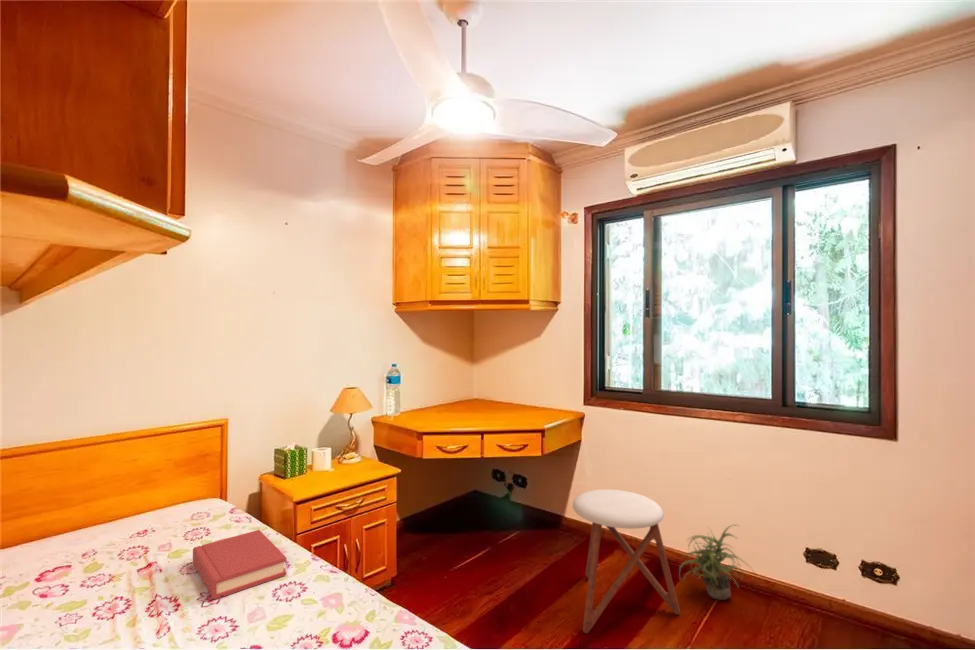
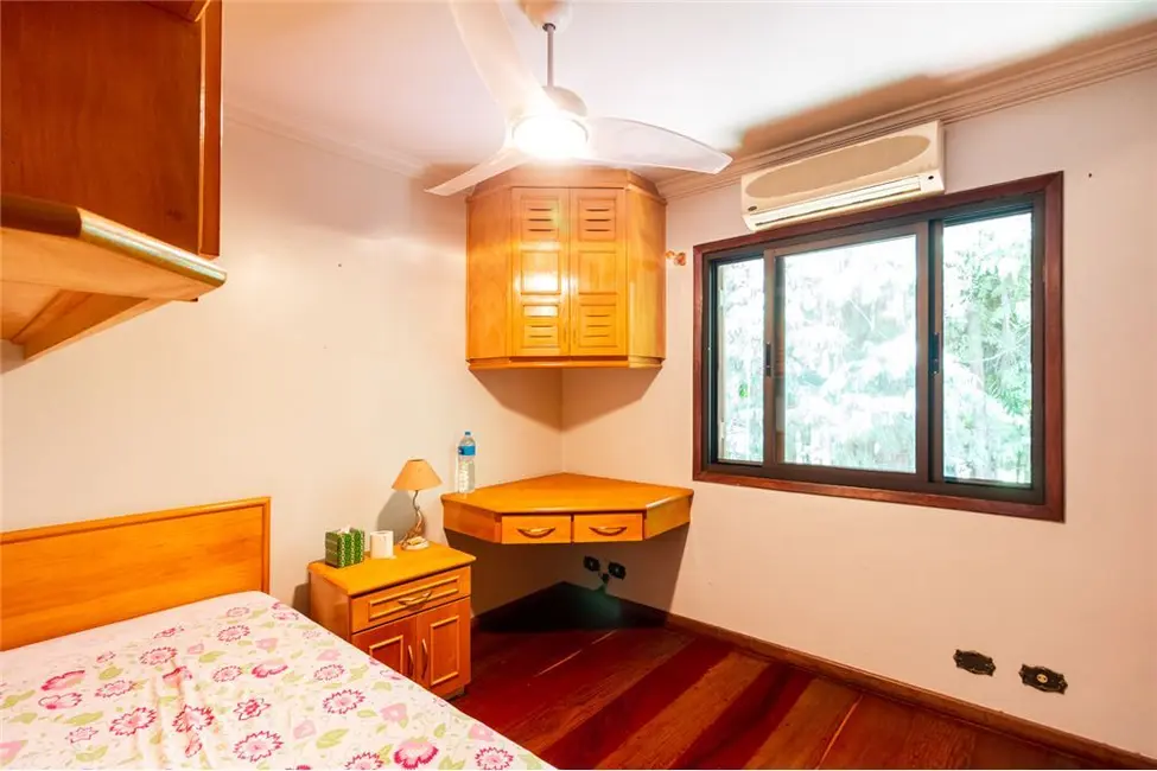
- potted plant [678,523,756,601]
- stool [572,488,681,634]
- hardback book [192,529,287,600]
